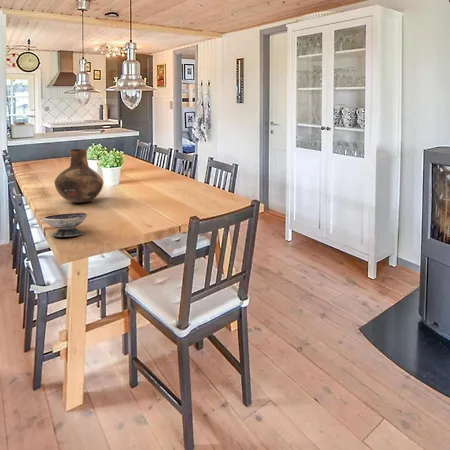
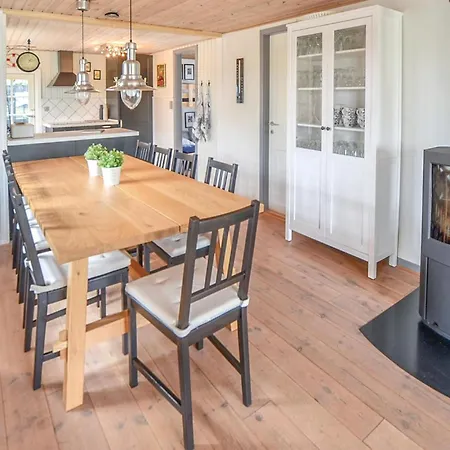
- vase [54,148,104,204]
- bowl [42,212,88,238]
